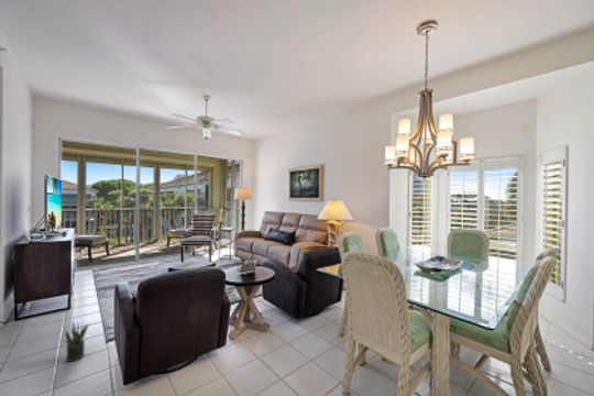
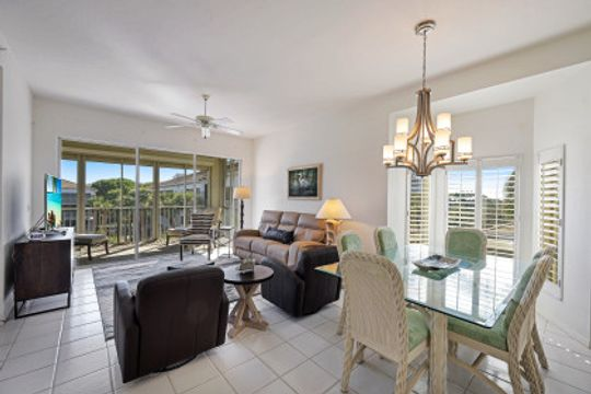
- potted plant [62,320,90,363]
